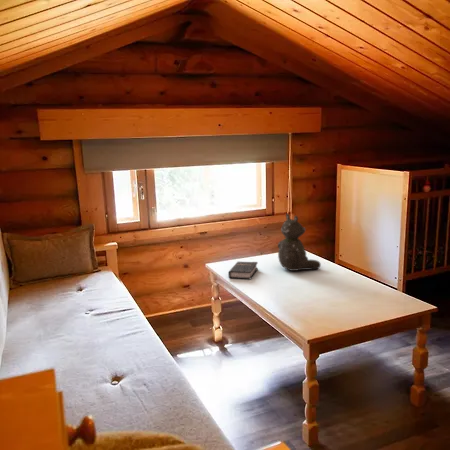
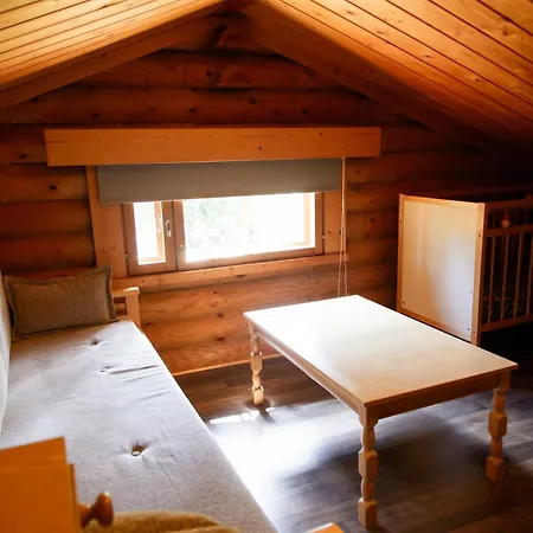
- teddy bear [277,212,322,272]
- hardback book [227,261,259,280]
